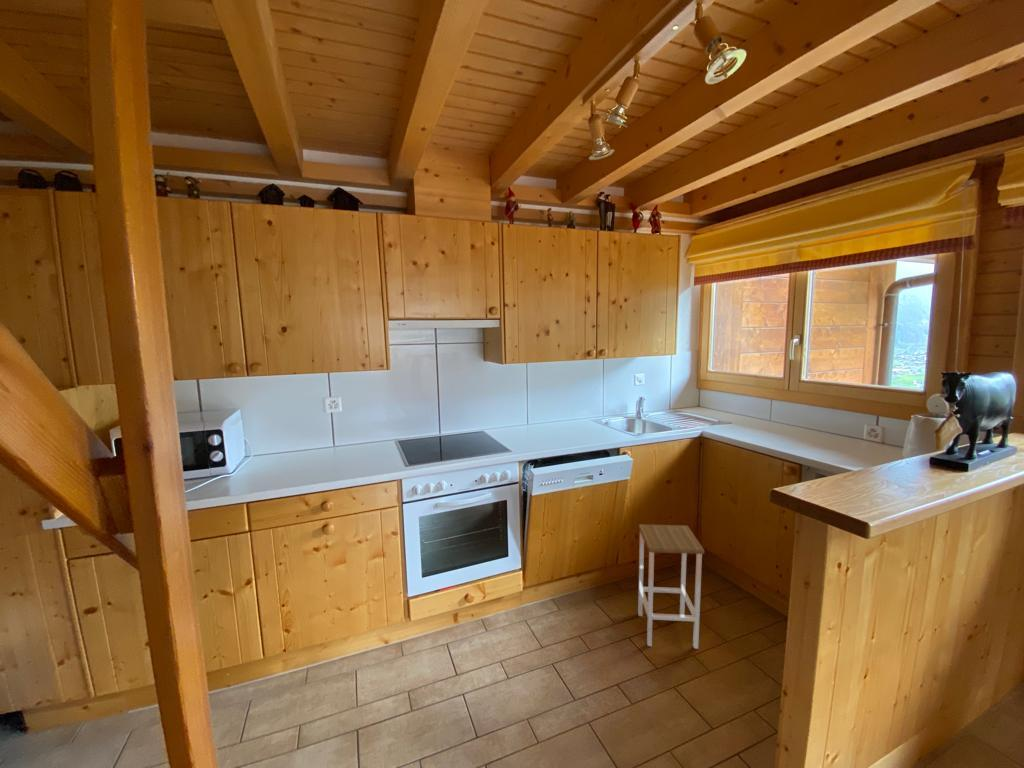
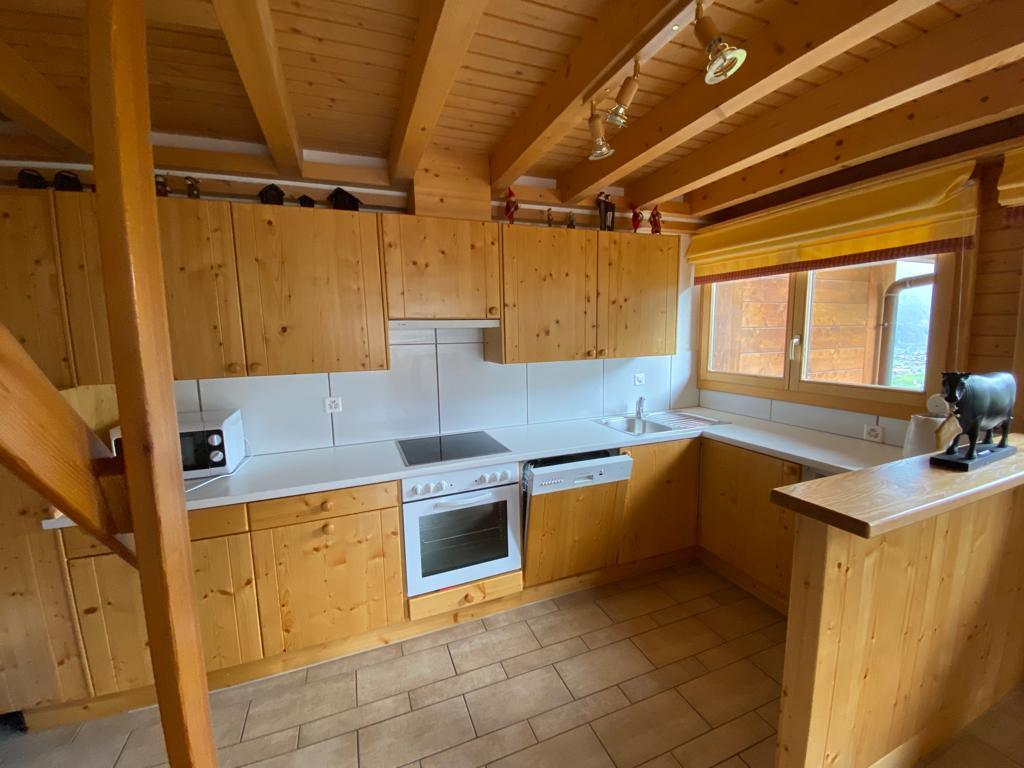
- step stool [637,523,705,650]
